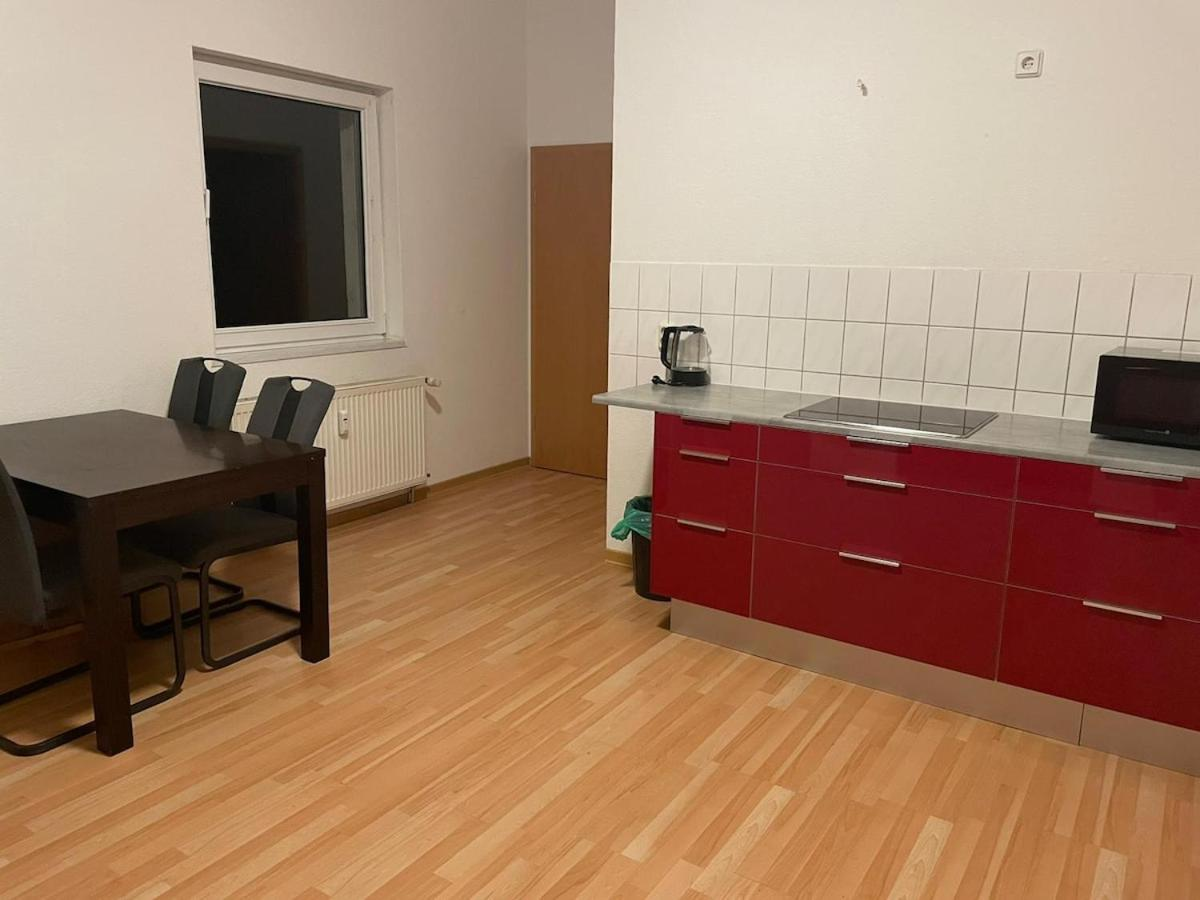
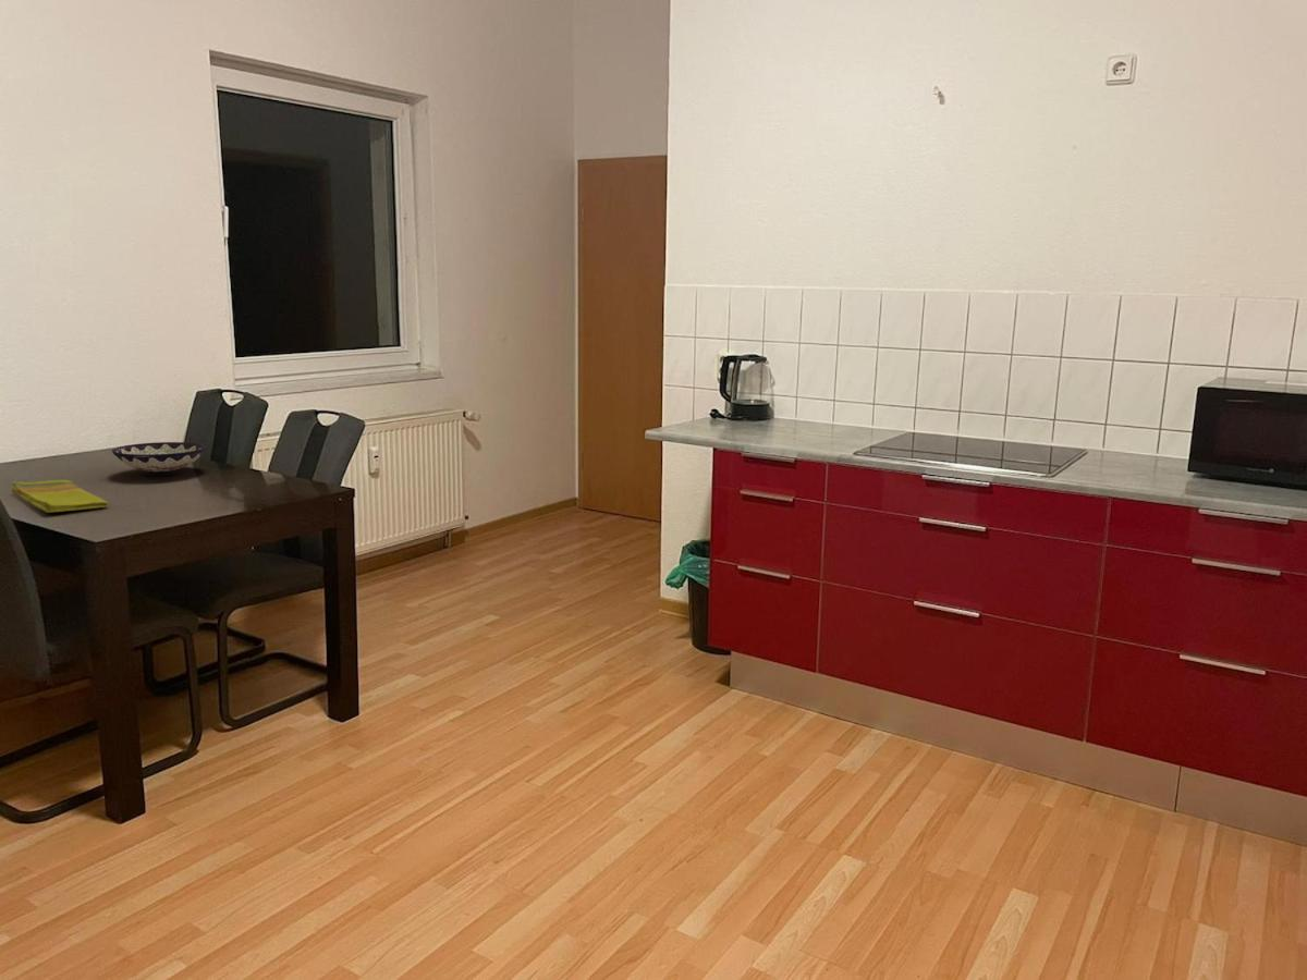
+ dish towel [11,479,110,513]
+ bowl [111,441,207,477]
